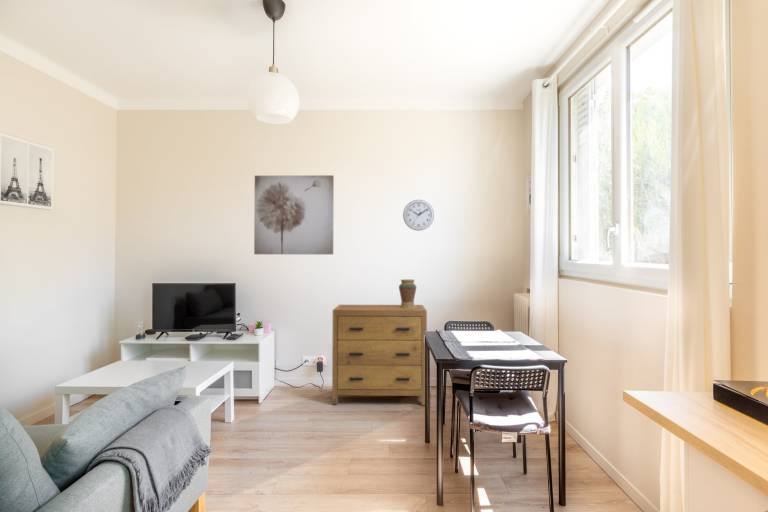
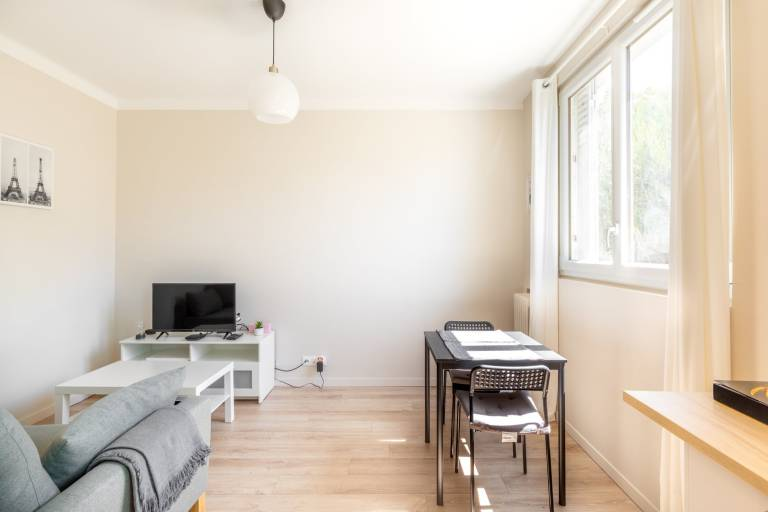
- wall art [253,174,335,256]
- dresser [331,304,428,406]
- wall clock [402,199,435,232]
- decorative vase [398,278,417,308]
